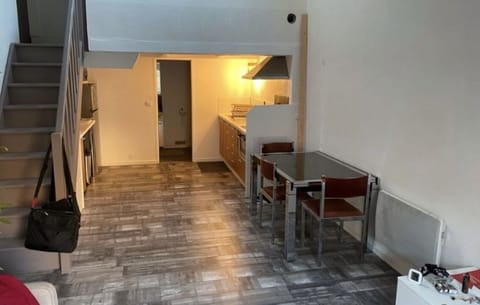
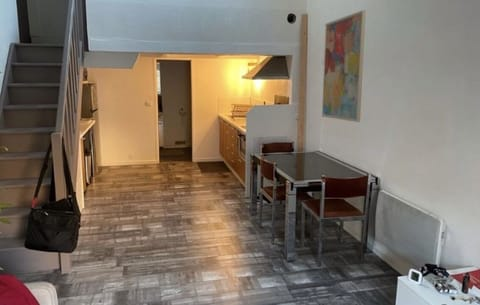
+ wall art [321,9,367,123]
